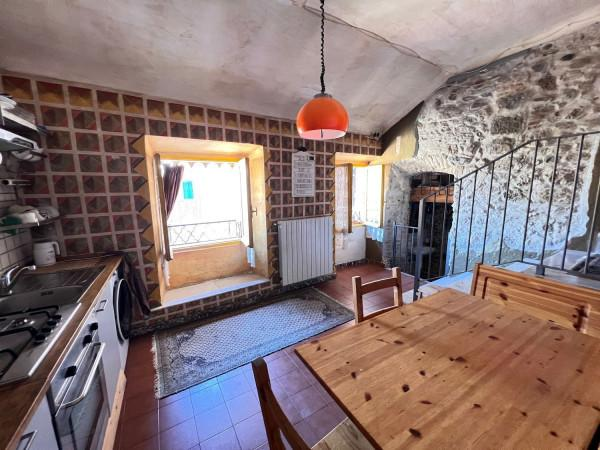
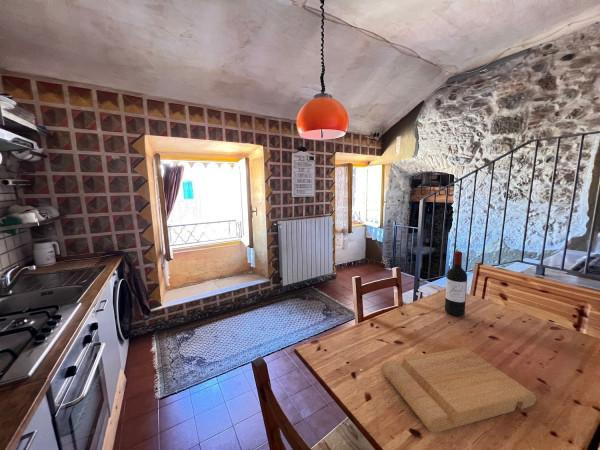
+ wine bottle [444,250,468,317]
+ cutting board [380,346,537,434]
